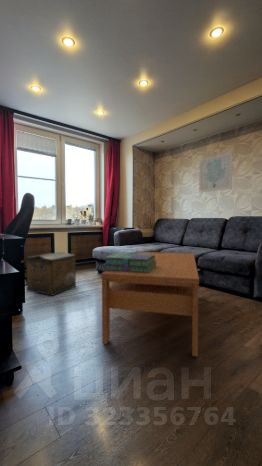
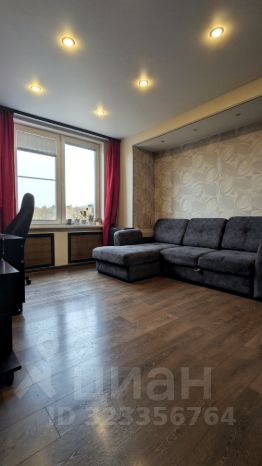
- cardboard box [25,251,77,297]
- coffee table [100,251,200,358]
- stack of books [102,252,156,273]
- wall art [198,151,233,193]
